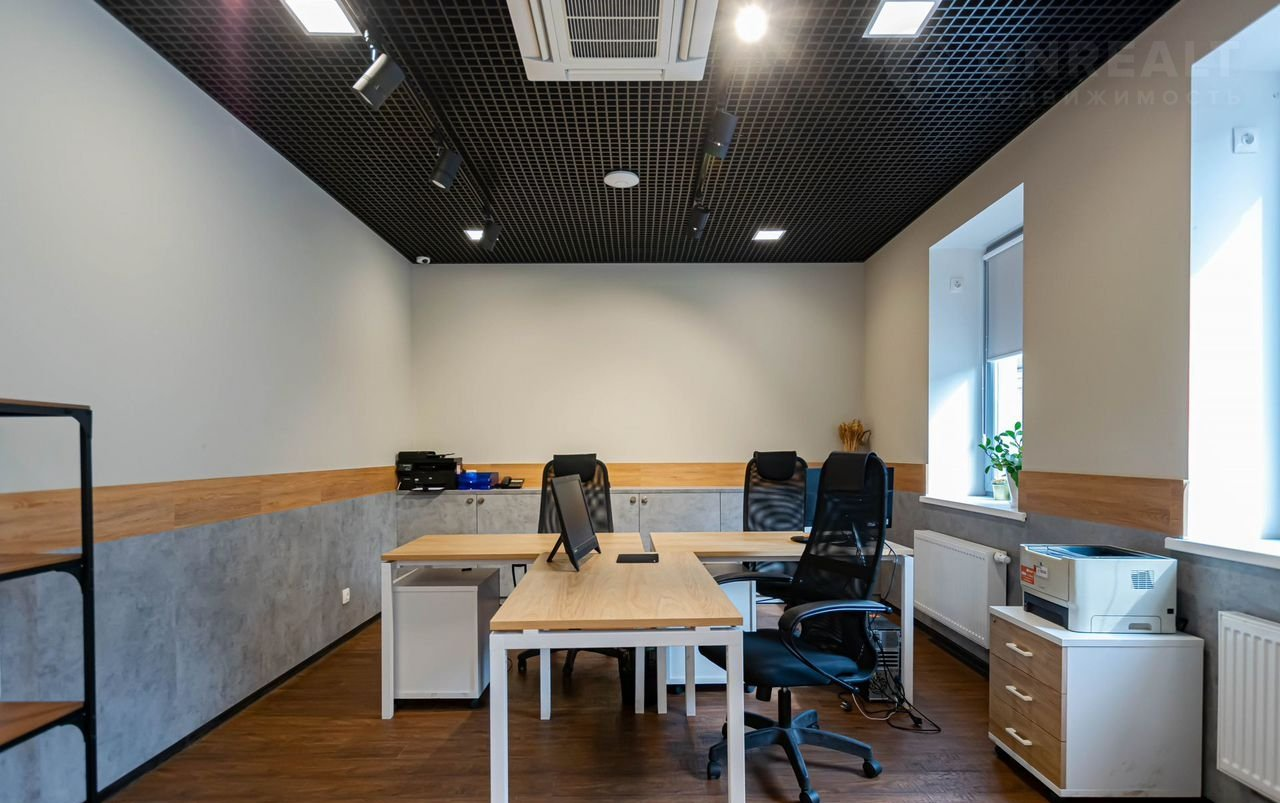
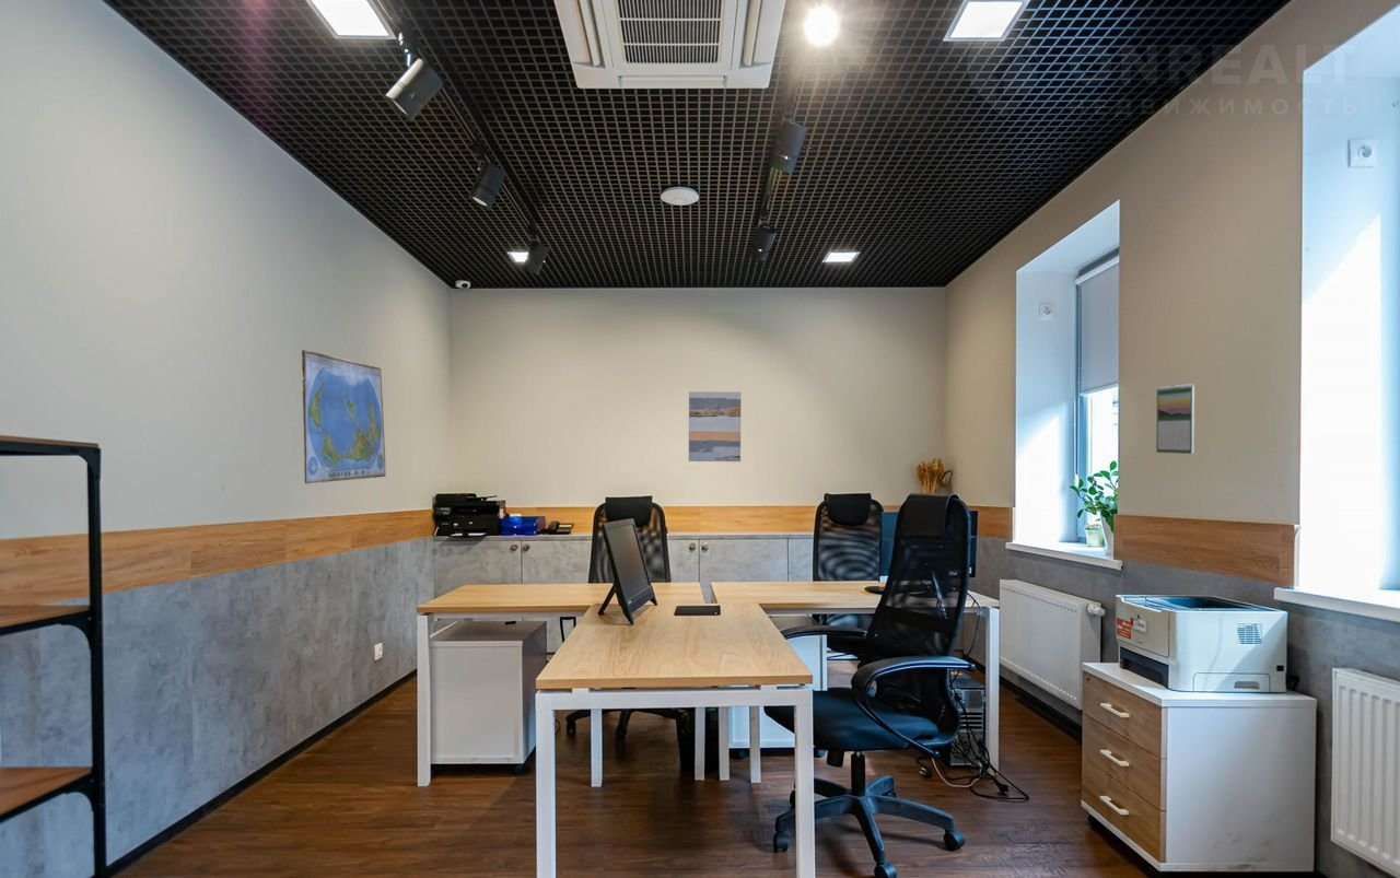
+ wall art [688,390,742,463]
+ calendar [1155,383,1195,455]
+ world map [301,349,387,484]
